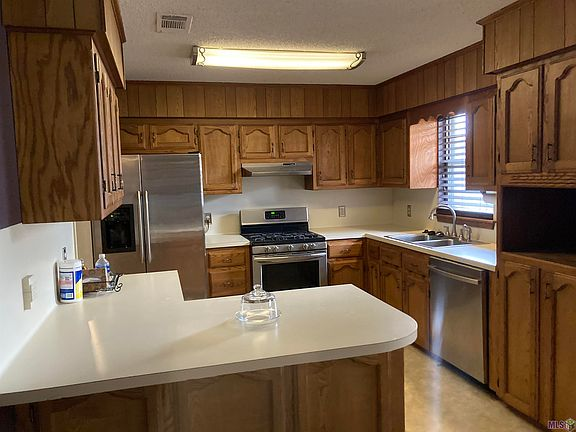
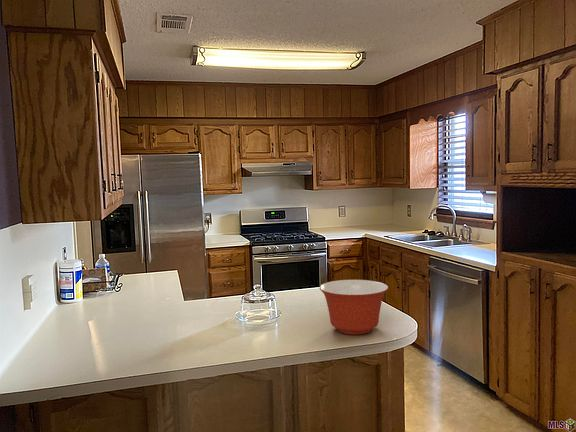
+ mixing bowl [319,279,389,336]
